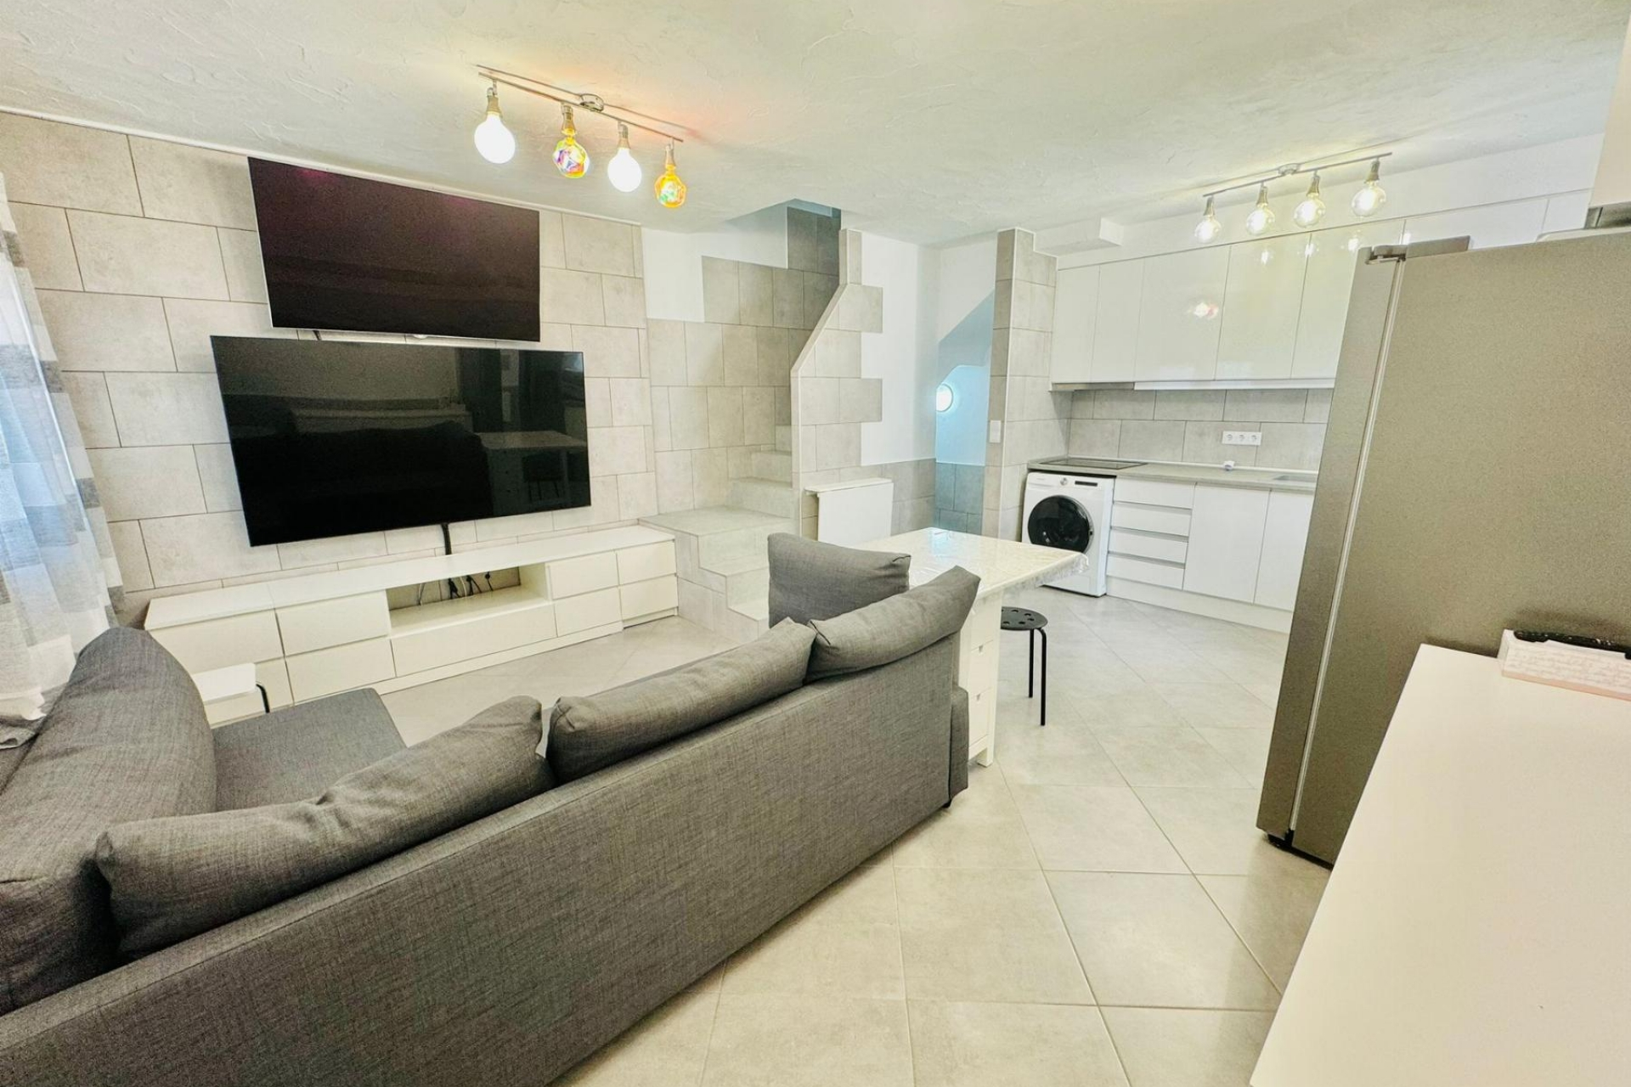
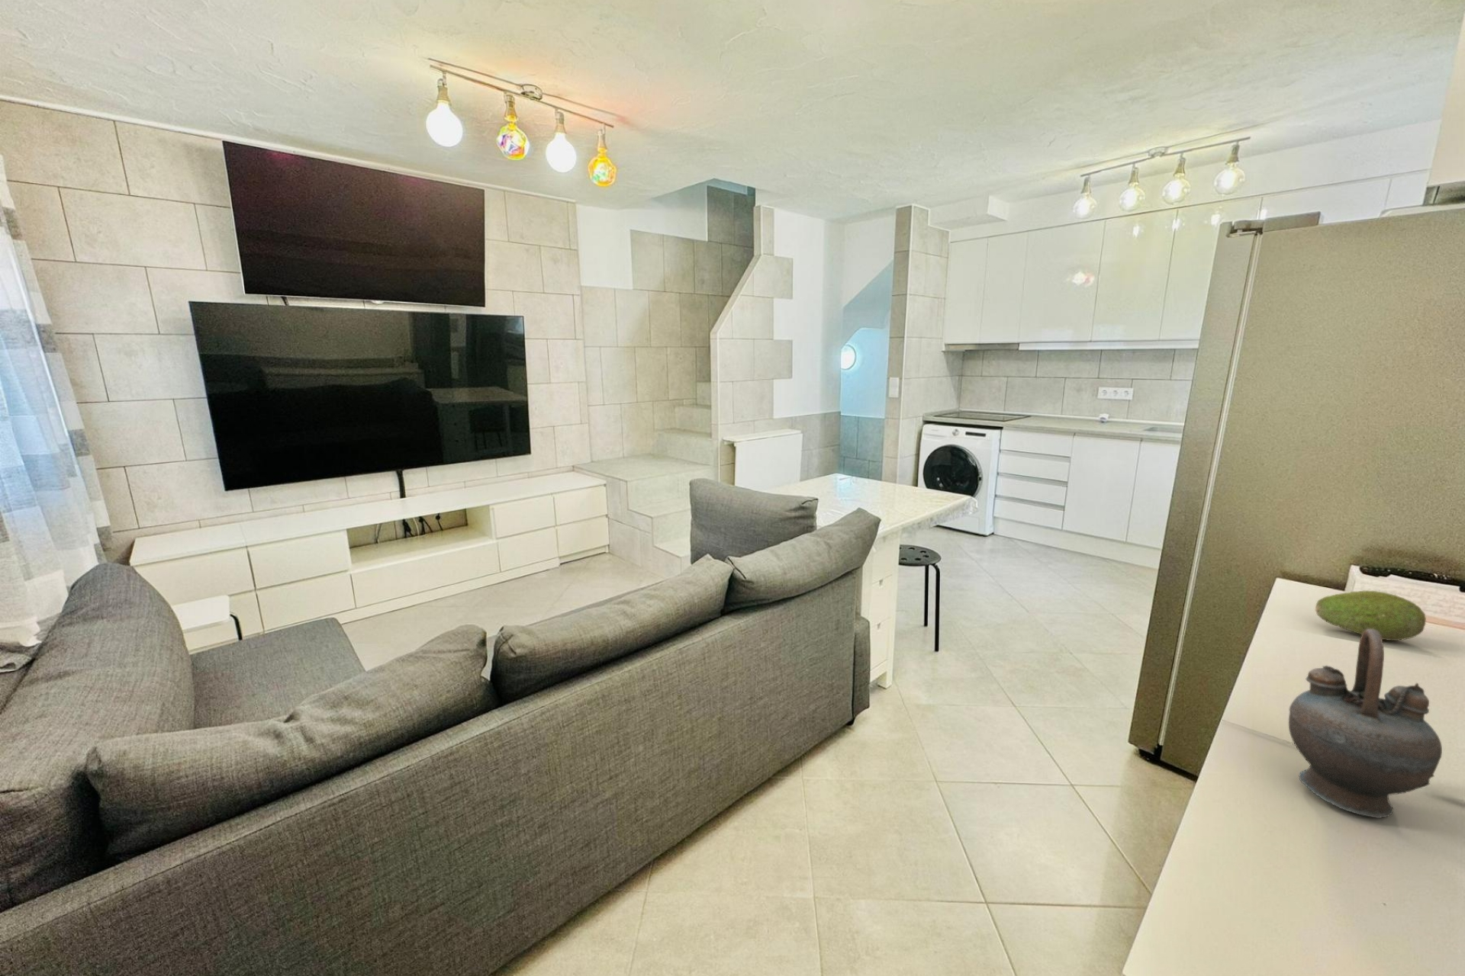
+ teapot [1288,629,1443,819]
+ fruit [1315,589,1427,642]
